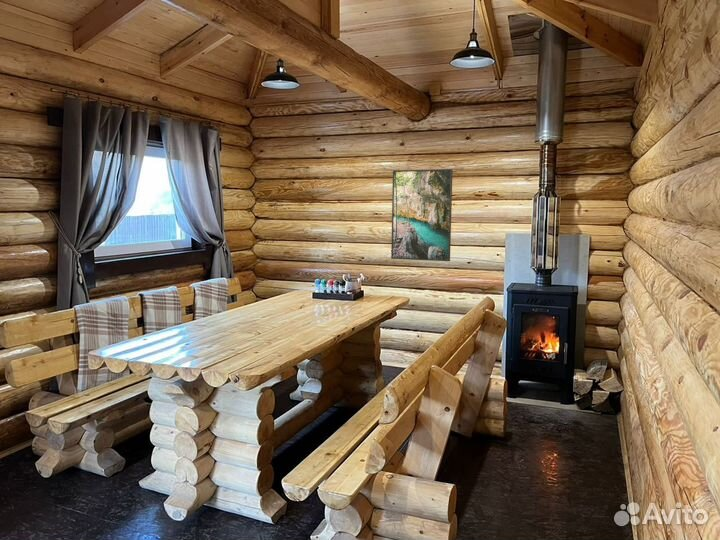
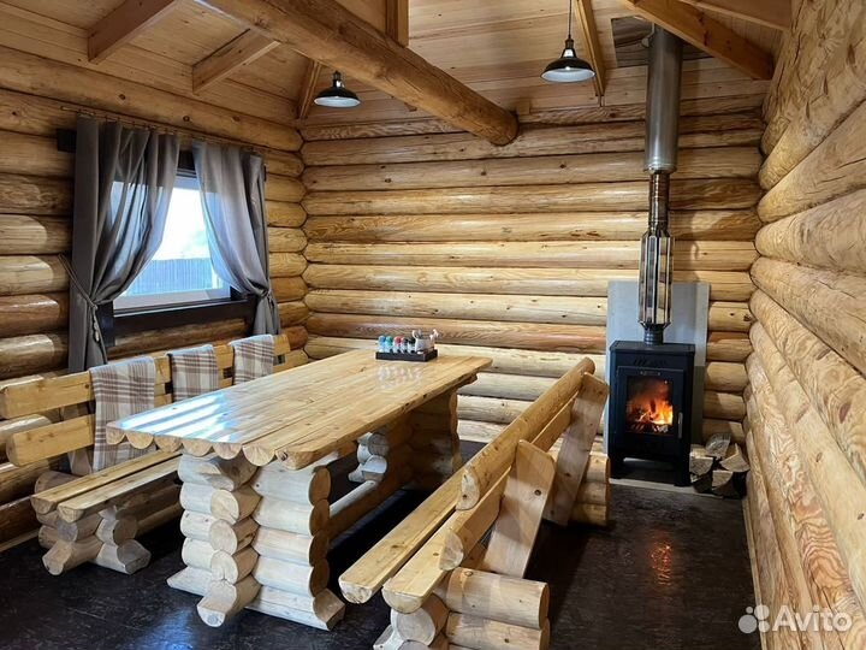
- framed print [390,168,454,262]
